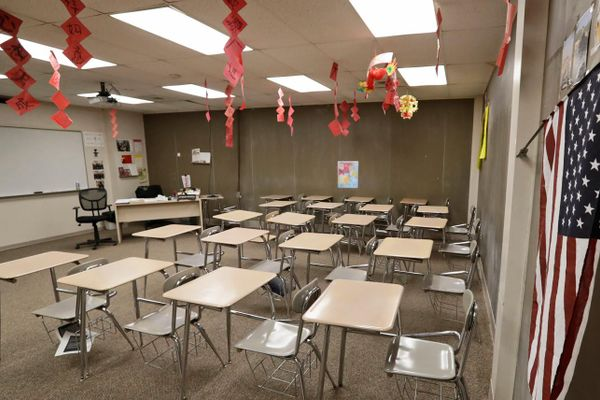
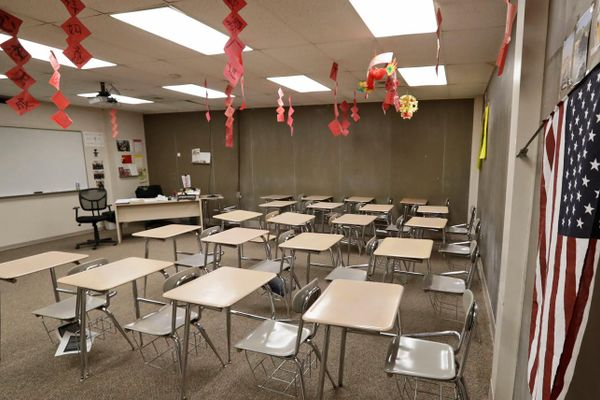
- wall art [337,160,359,189]
